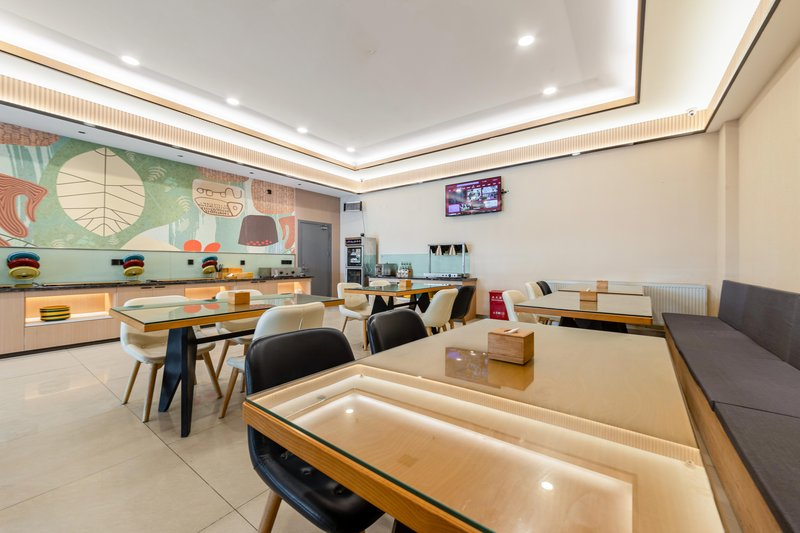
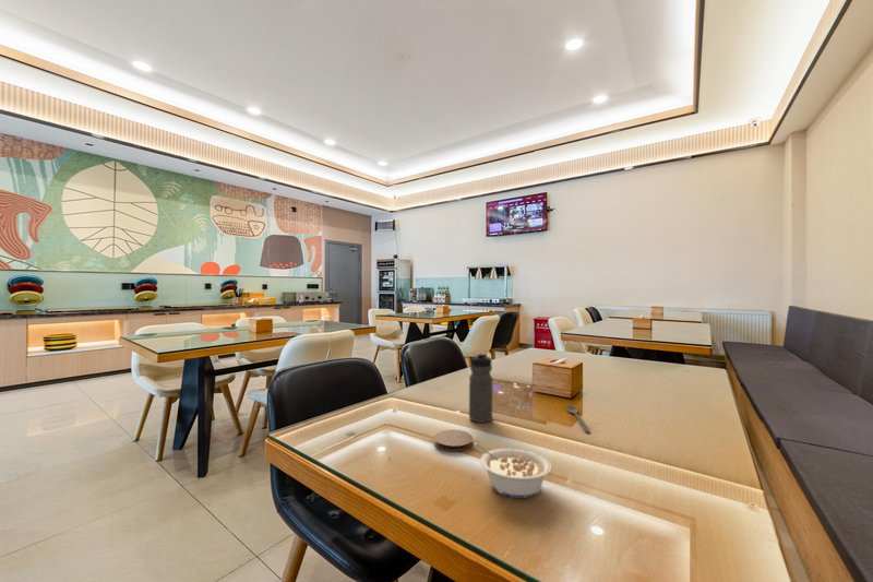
+ water bottle [468,352,494,424]
+ legume [474,442,552,499]
+ coaster [433,429,474,453]
+ spoon [565,403,590,433]
